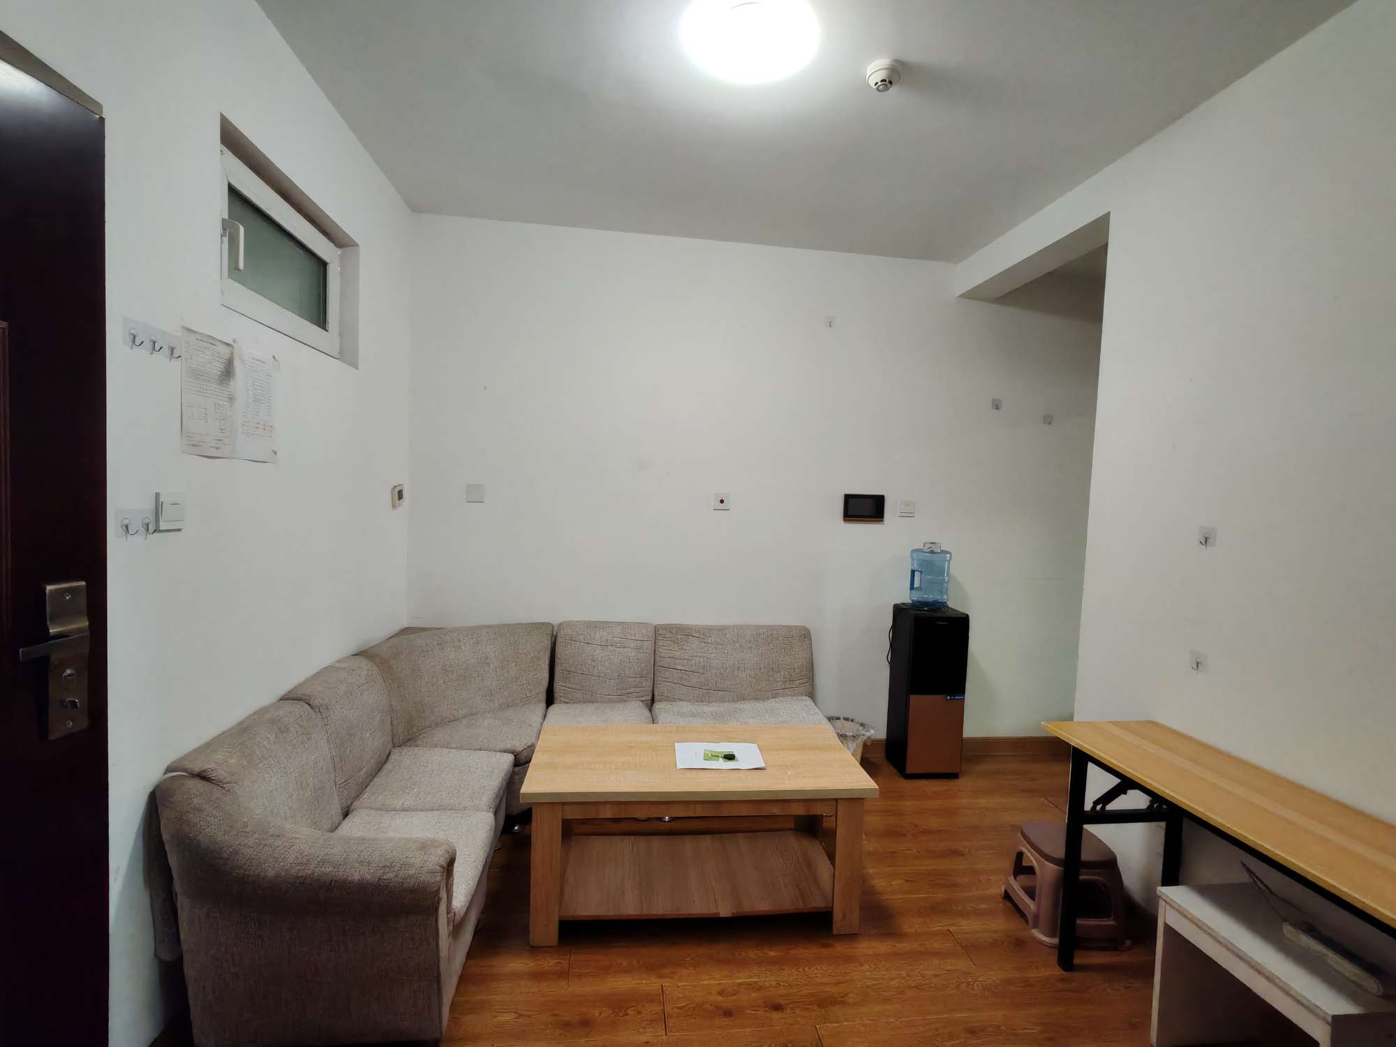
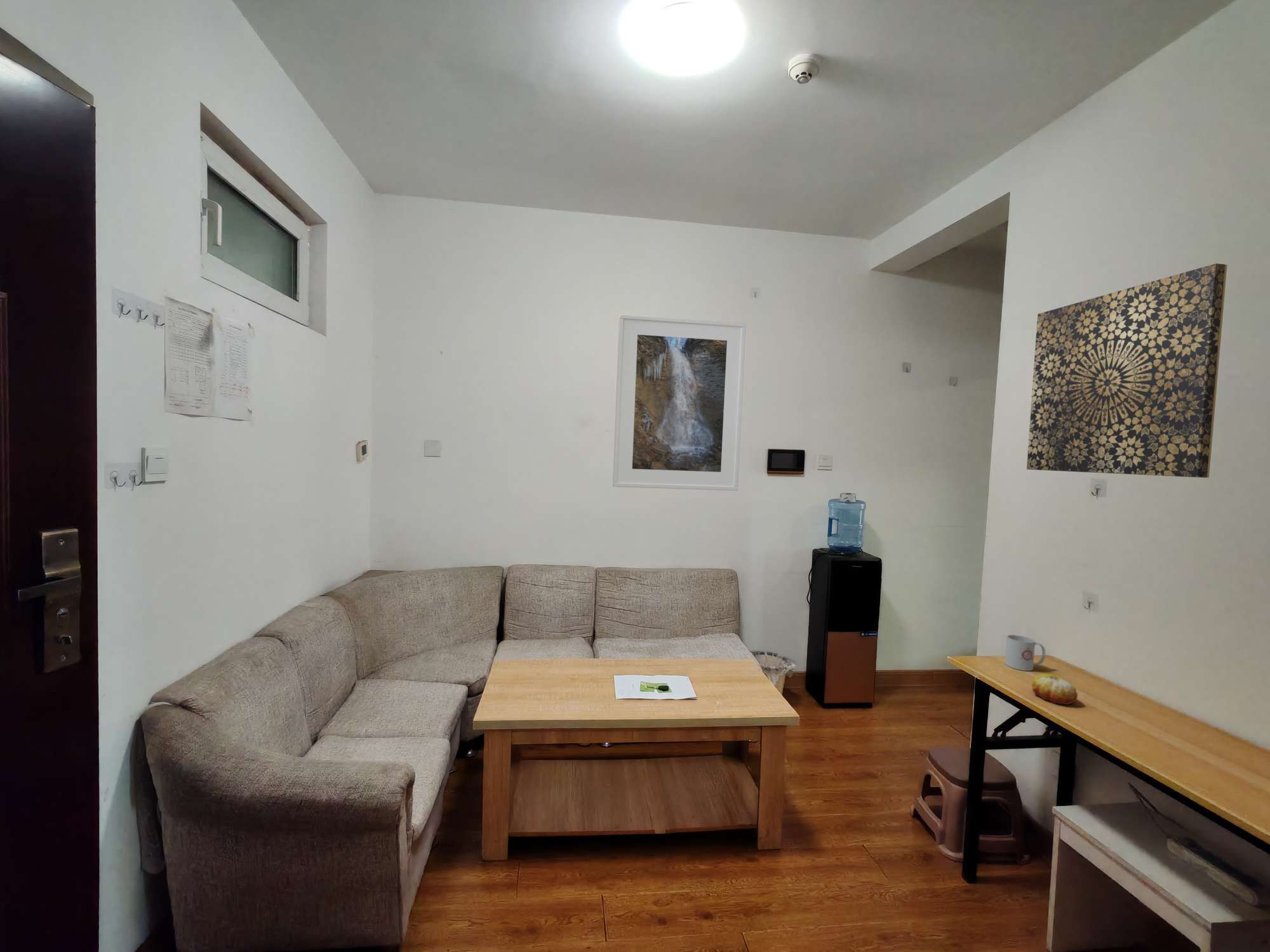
+ fruit [1031,673,1078,705]
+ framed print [612,314,746,491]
+ mug [1004,634,1046,671]
+ wall art [1026,263,1227,479]
